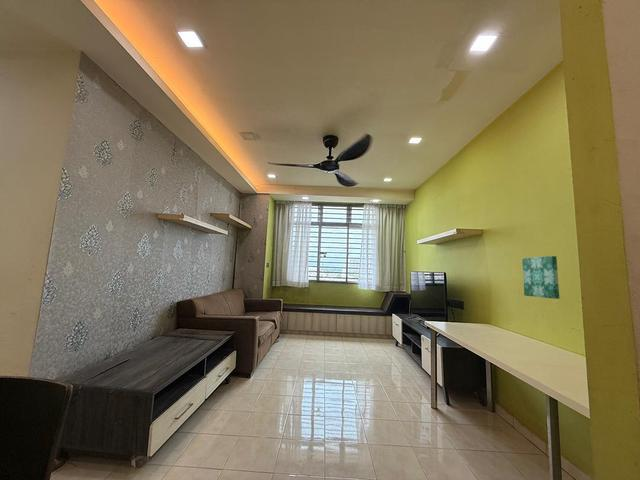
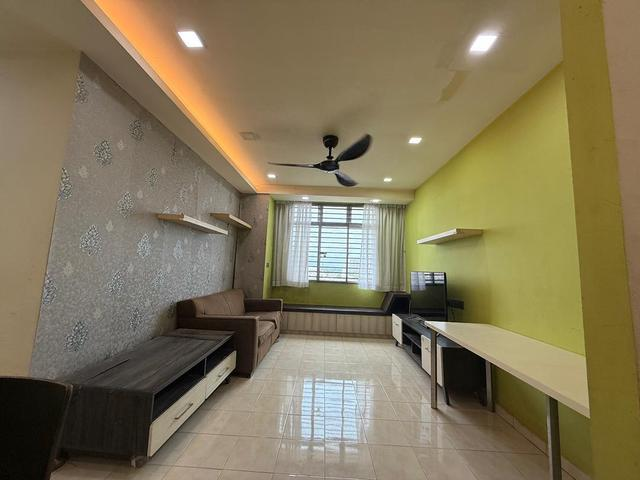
- wall art [521,255,560,300]
